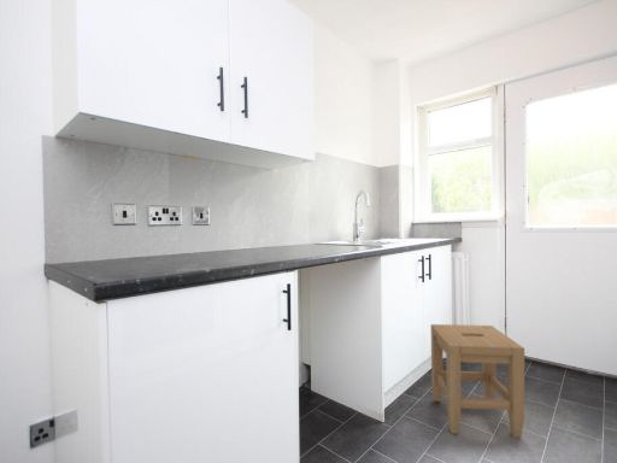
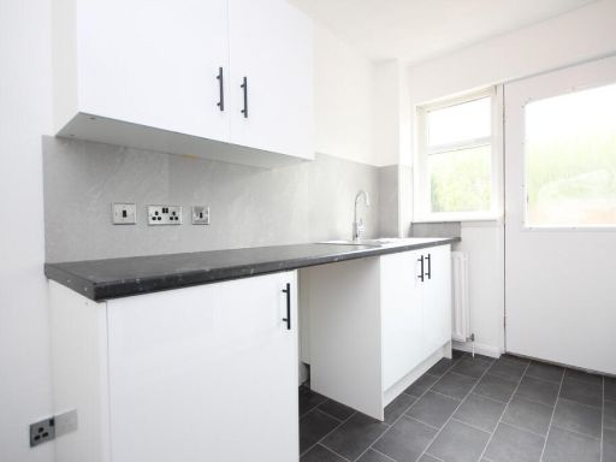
- stool [430,323,525,439]
